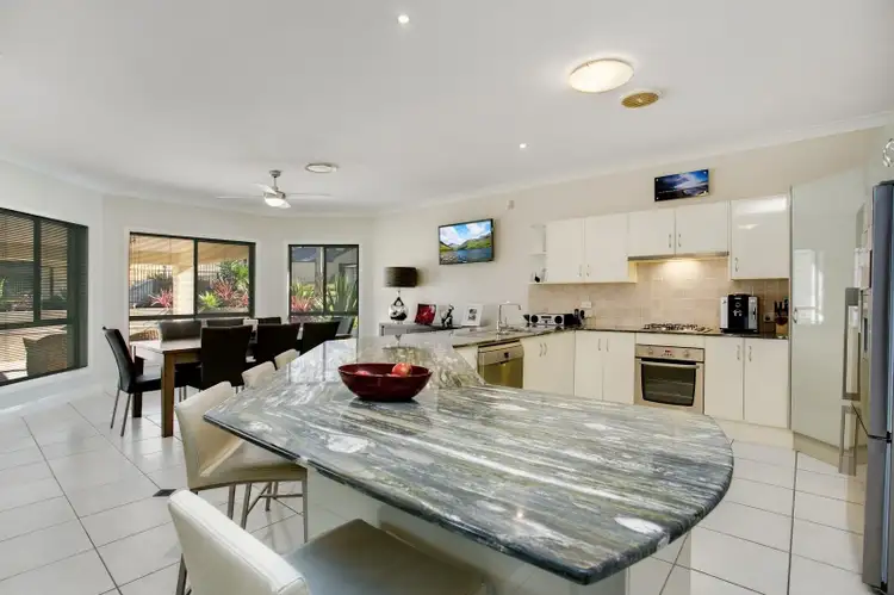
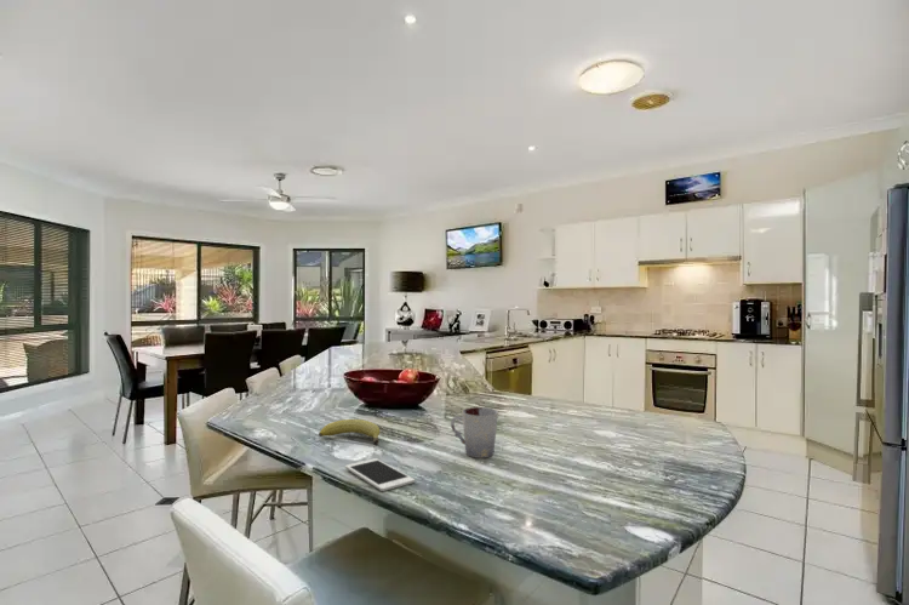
+ fruit [318,418,381,446]
+ cup [450,406,499,460]
+ cell phone [344,457,416,492]
